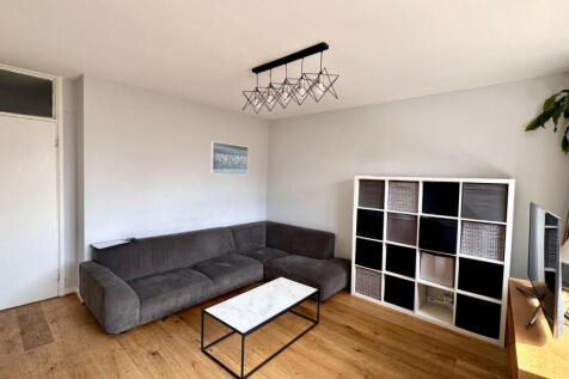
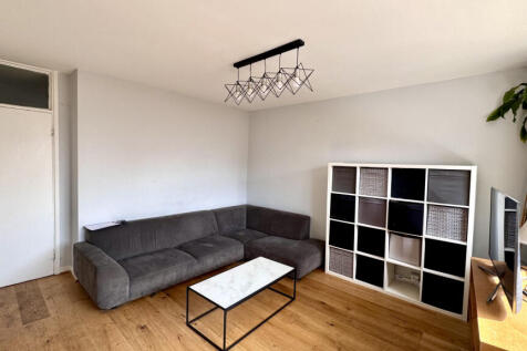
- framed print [210,140,250,176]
